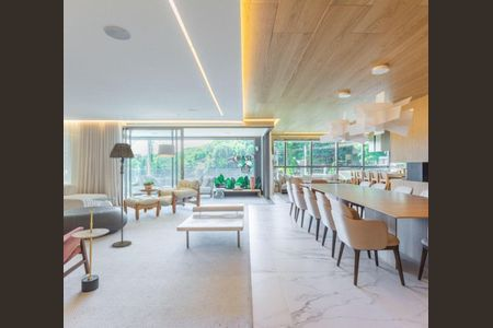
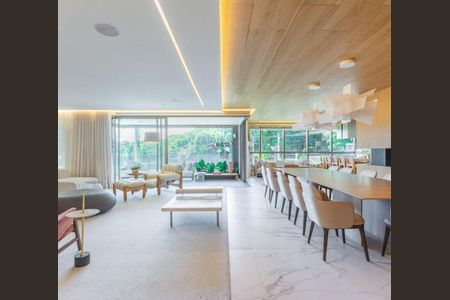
- floor lamp [108,142,135,248]
